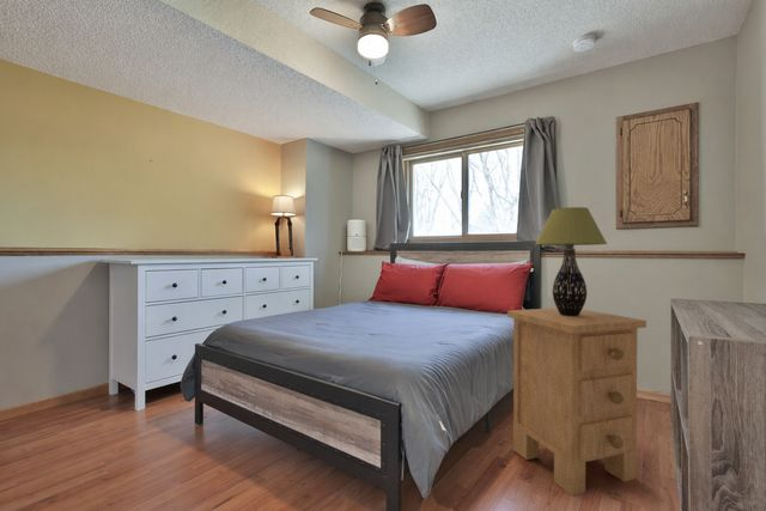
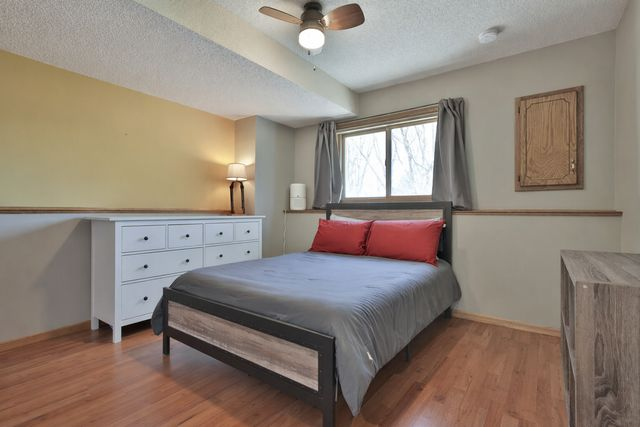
- table lamp [535,206,608,316]
- nightstand [506,306,648,497]
